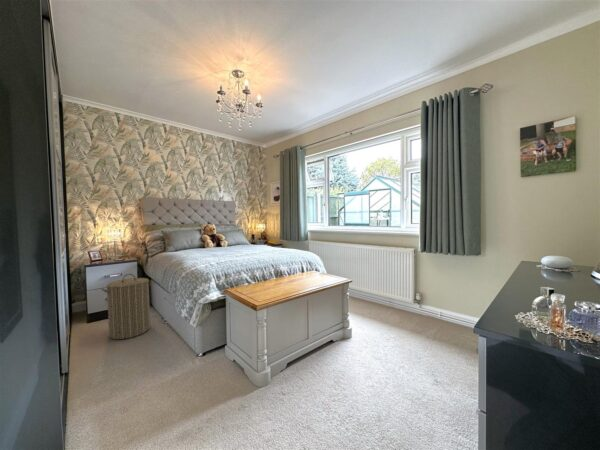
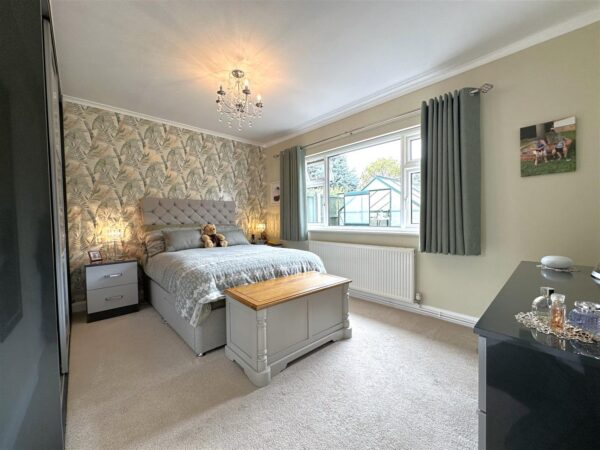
- laundry hamper [100,273,154,340]
